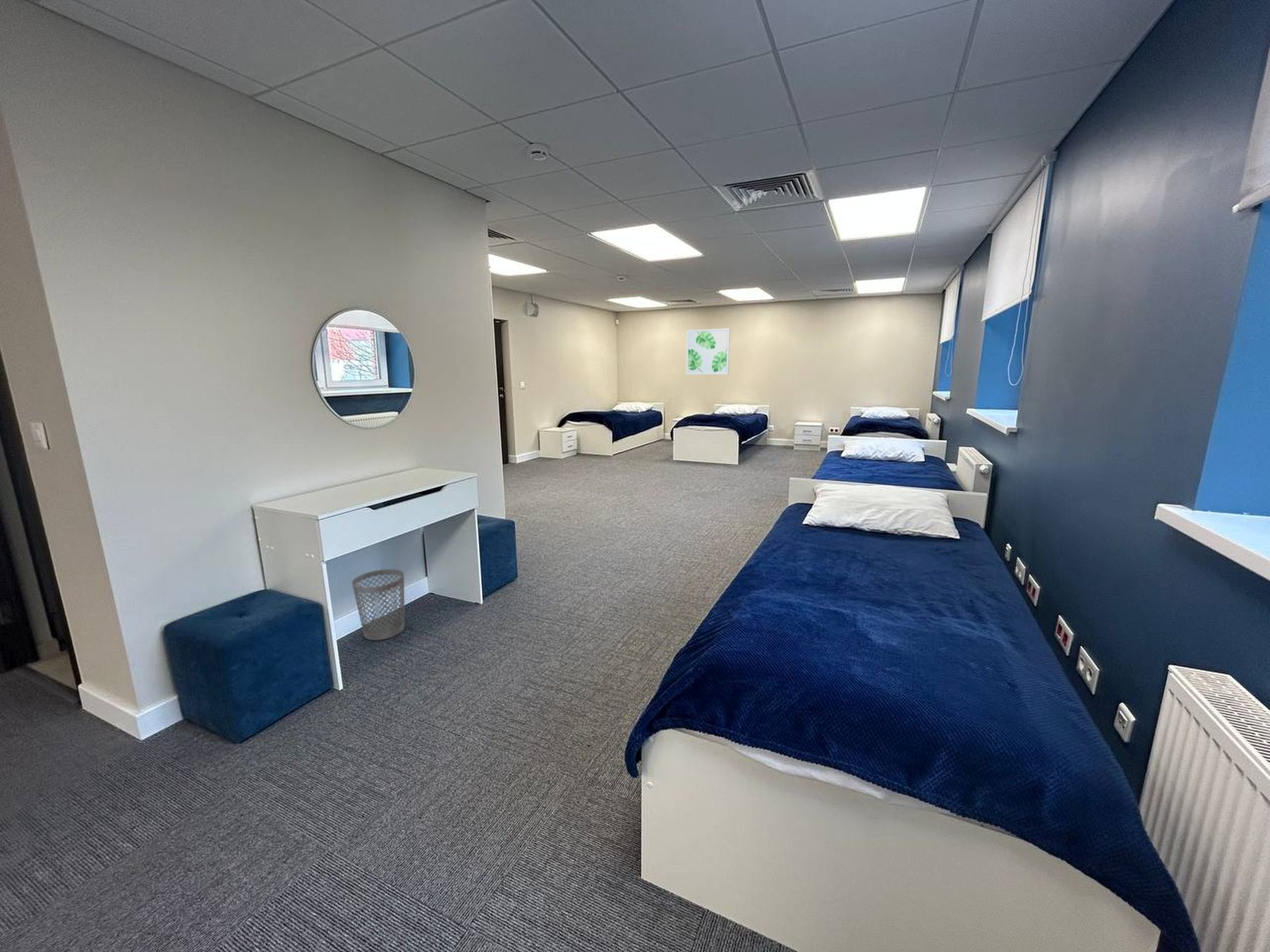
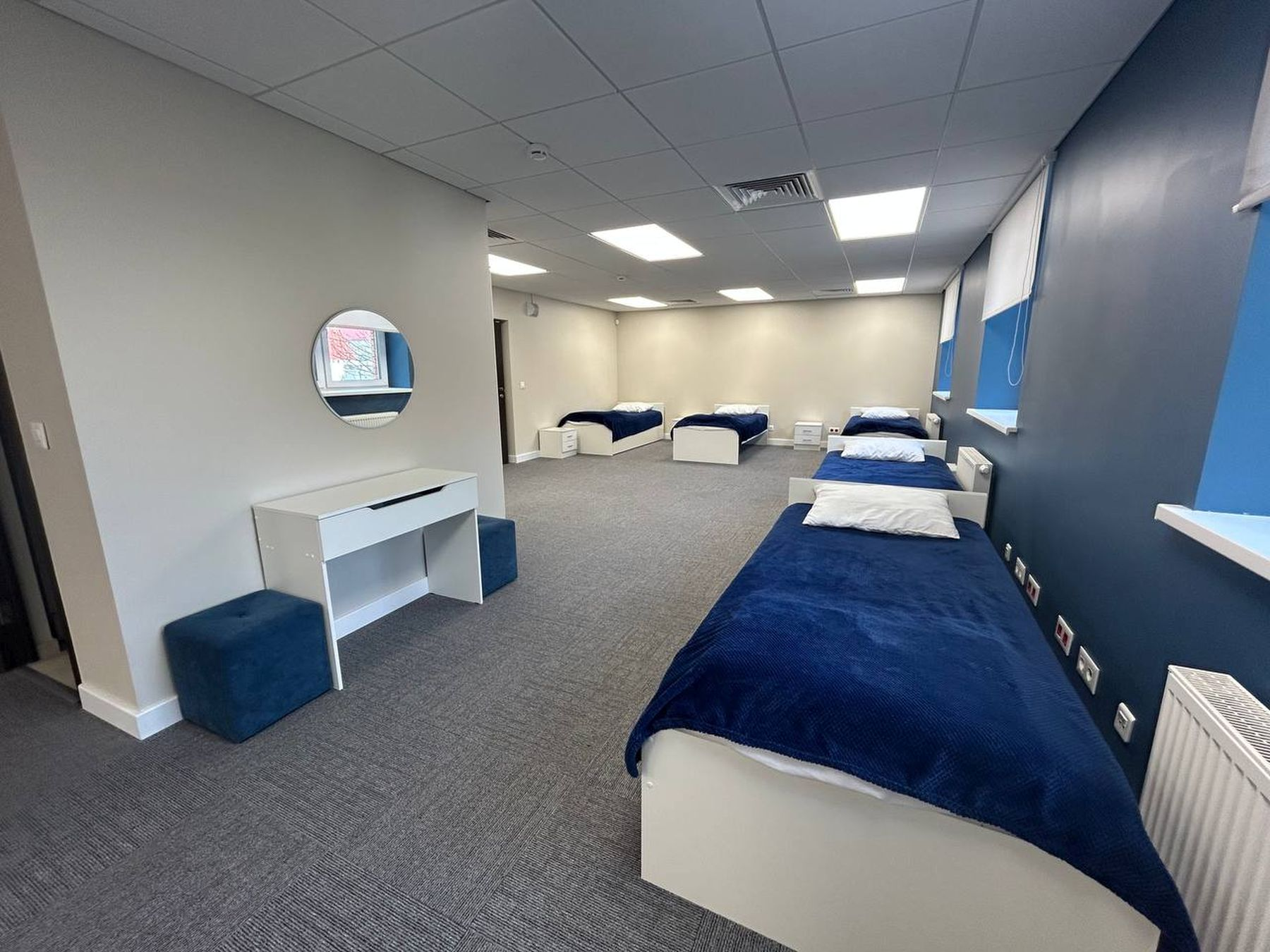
- wall art [685,328,730,375]
- wastebasket [351,568,406,641]
